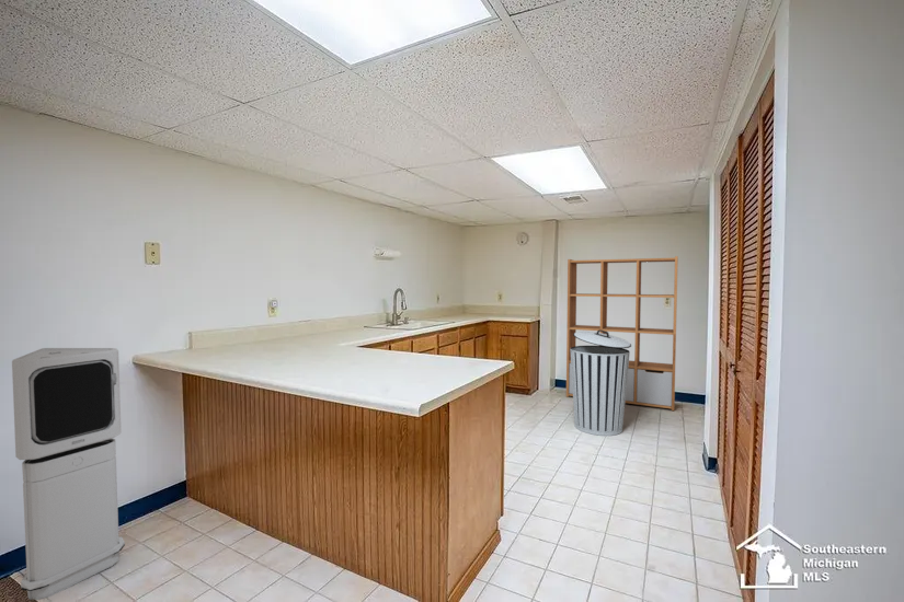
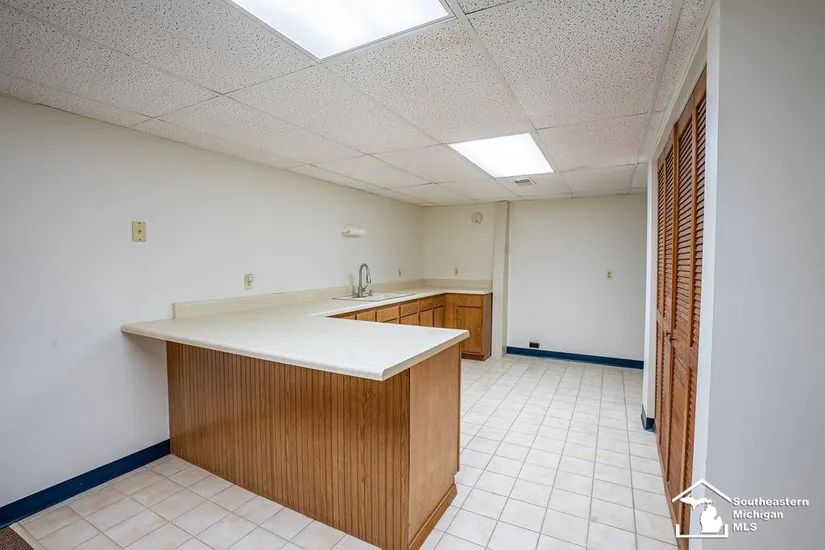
- air purifier [11,347,126,601]
- trash can [570,329,632,437]
- shelving unit [565,255,679,412]
